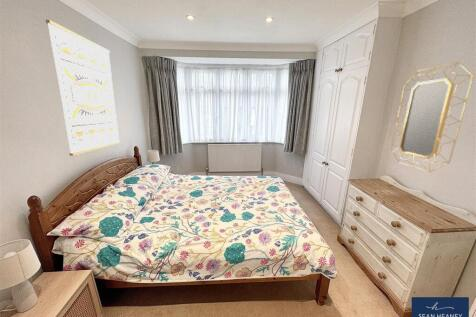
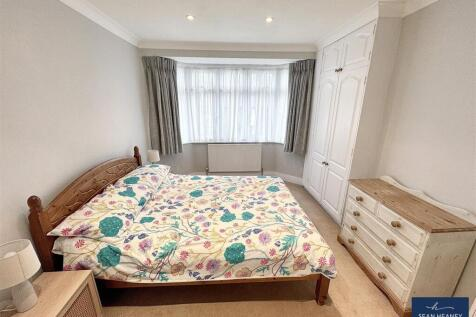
- home mirror [390,61,475,173]
- wall art [45,19,121,157]
